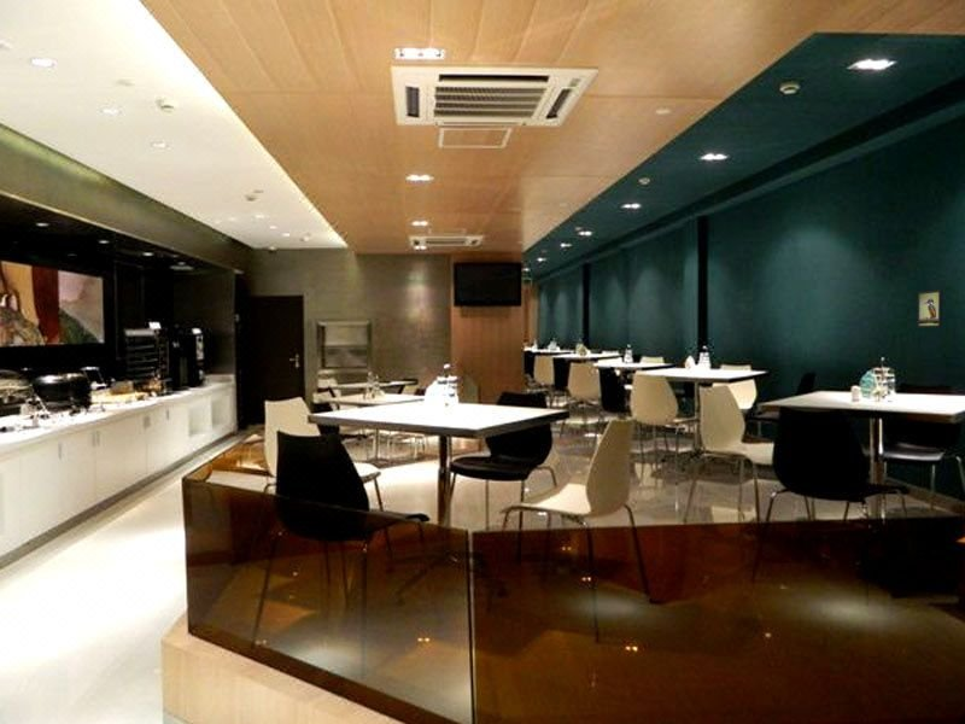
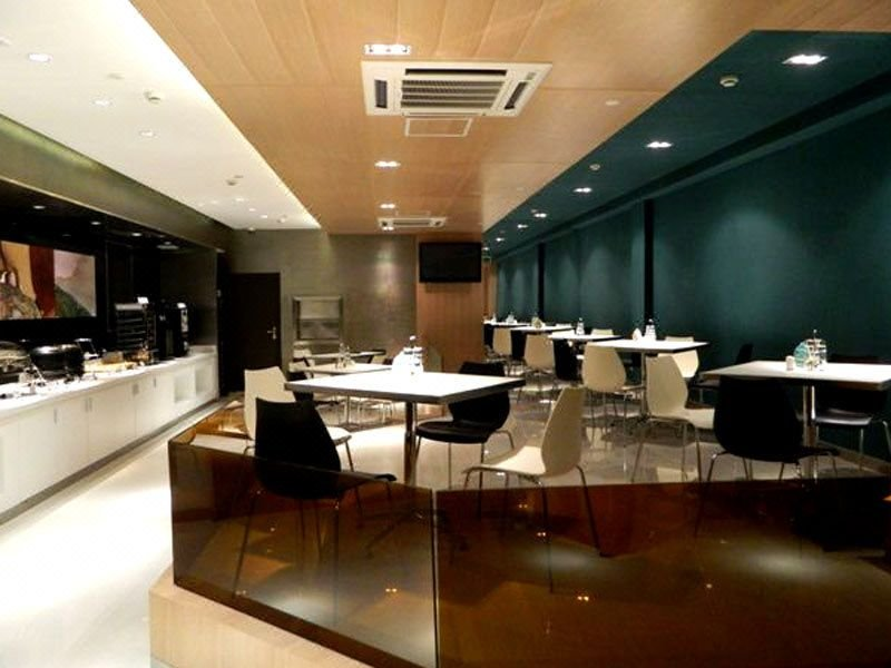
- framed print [917,288,943,328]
